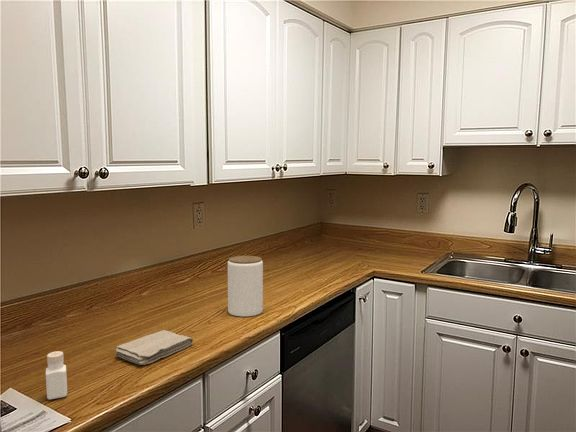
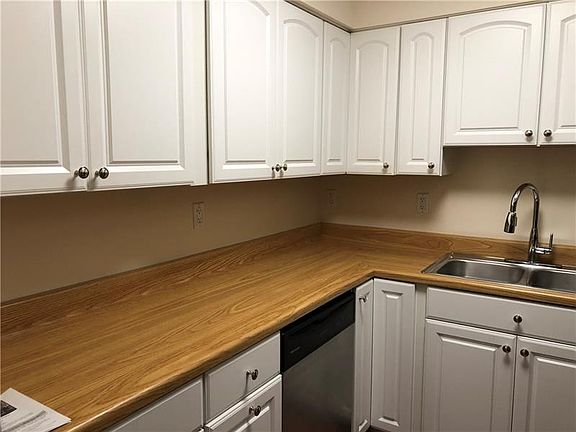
- washcloth [114,329,194,366]
- pepper shaker [45,350,68,400]
- jar [227,255,264,317]
